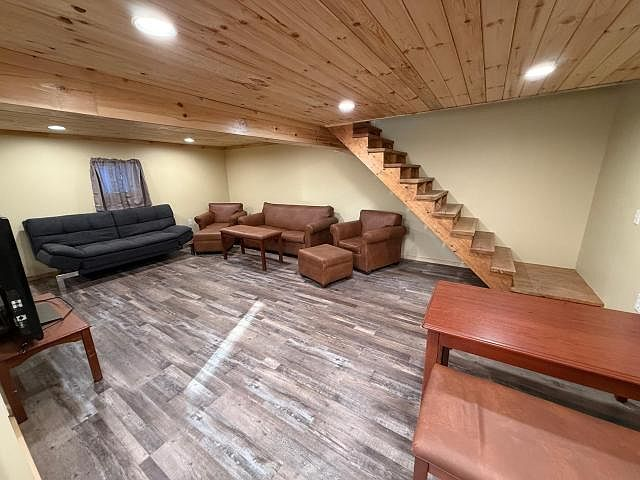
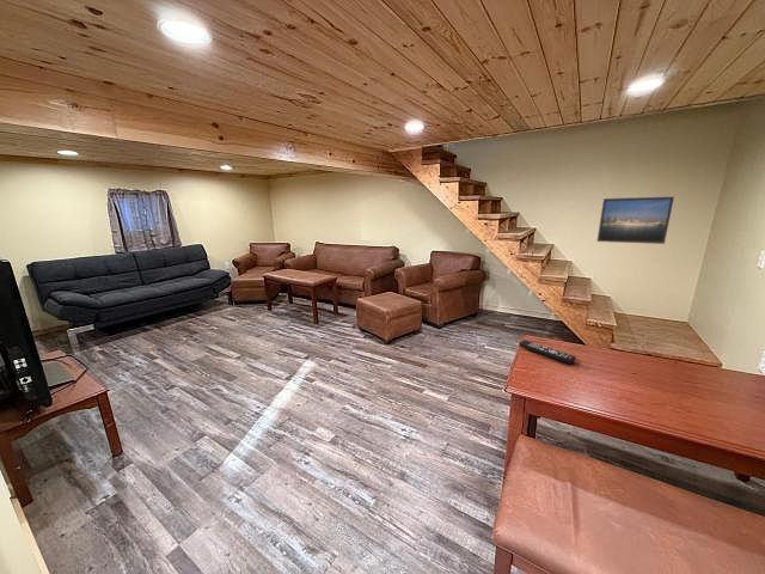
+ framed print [595,195,677,245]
+ remote control [518,340,577,365]
